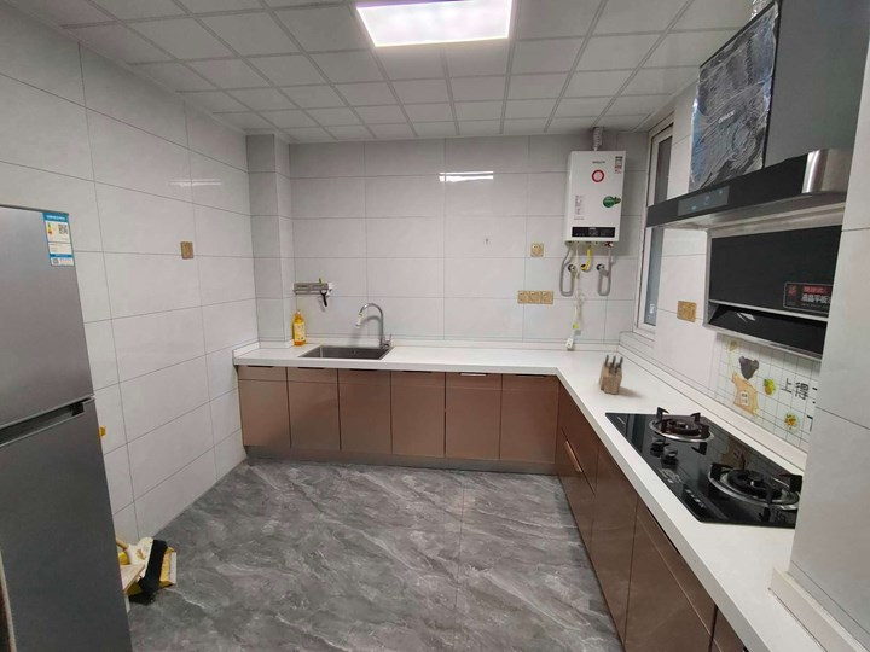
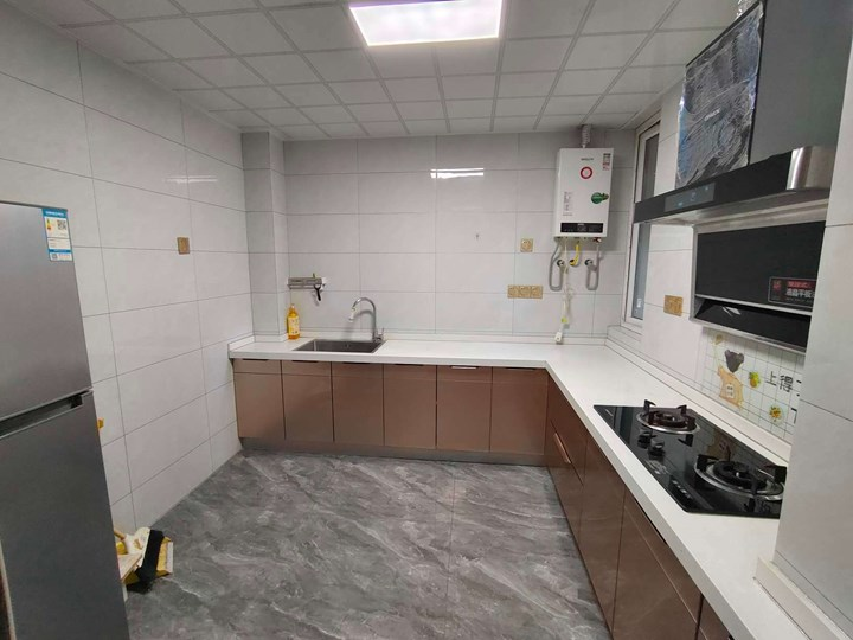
- knife block [598,354,625,395]
